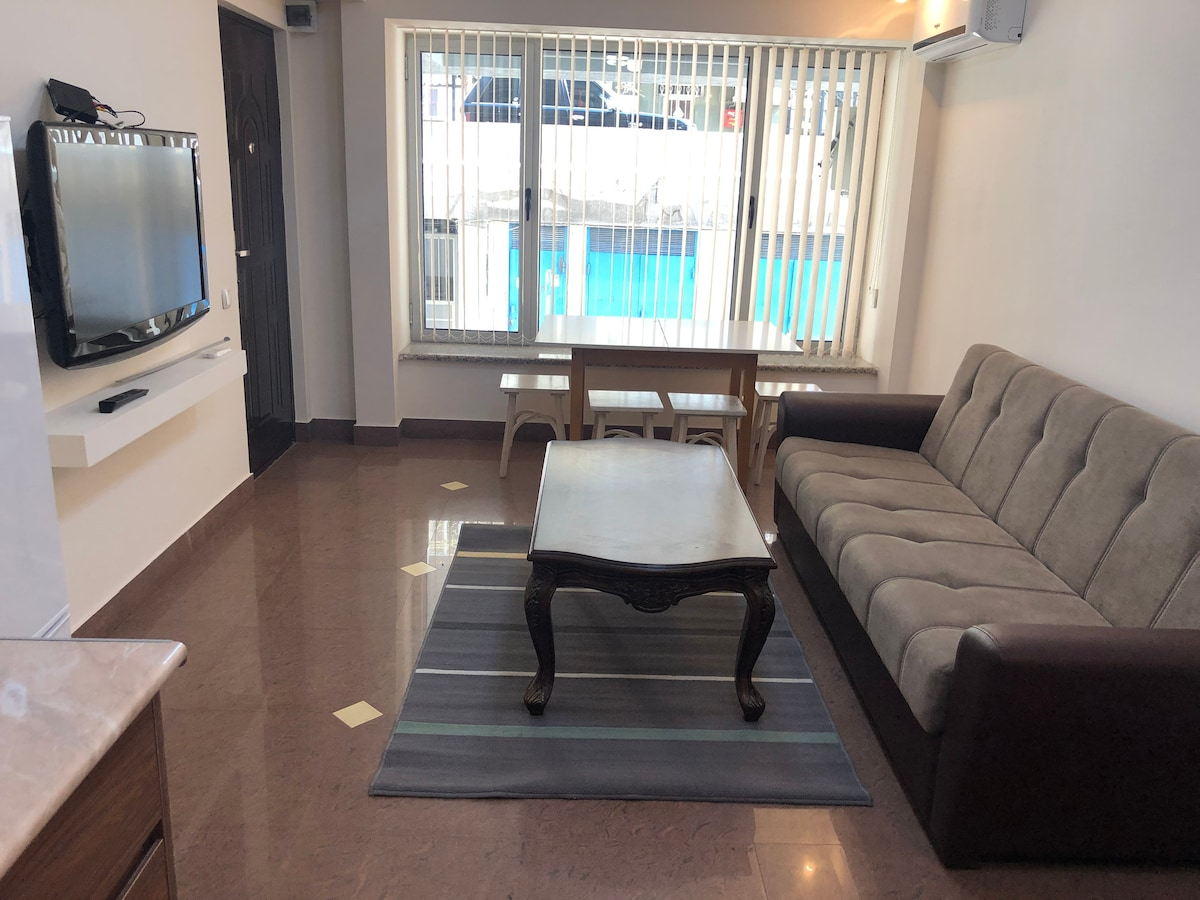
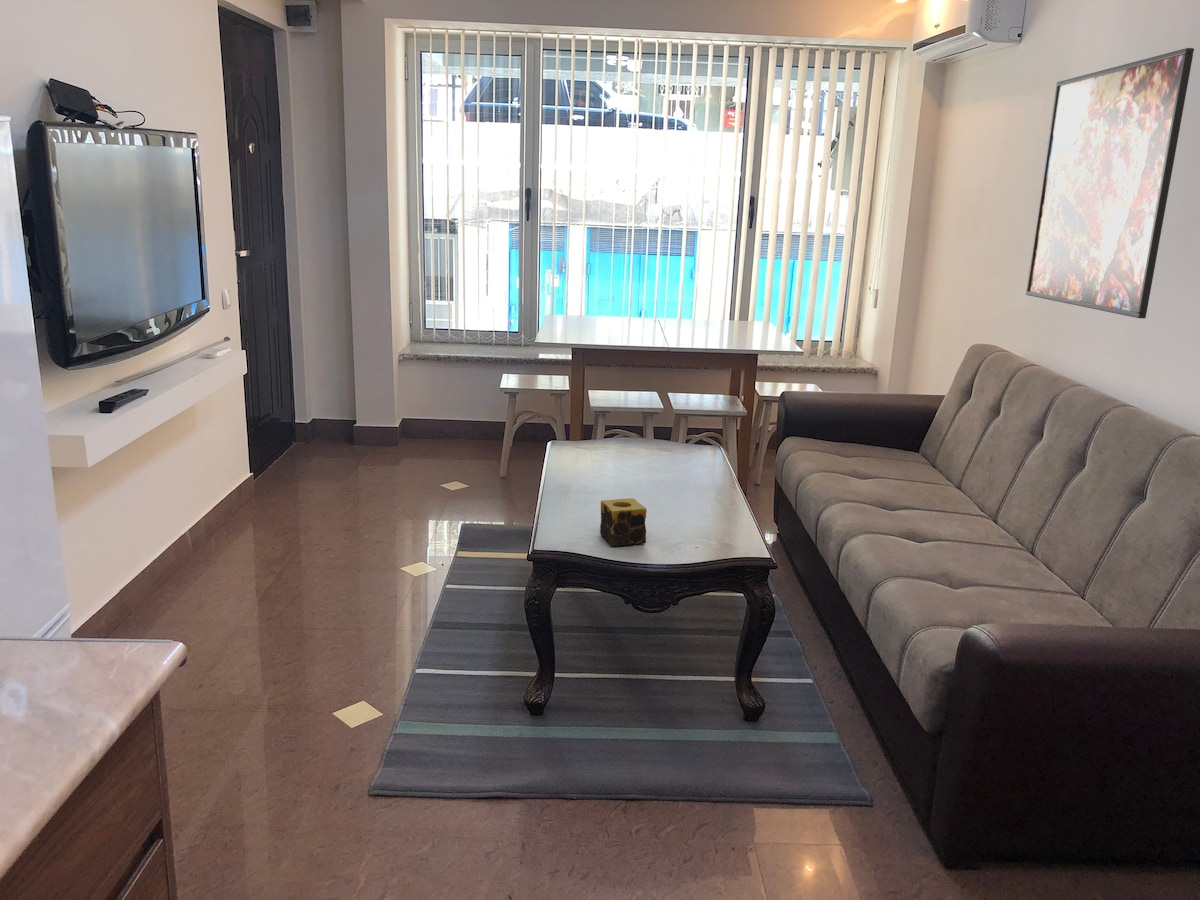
+ candle [599,497,647,547]
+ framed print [1025,47,1195,319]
